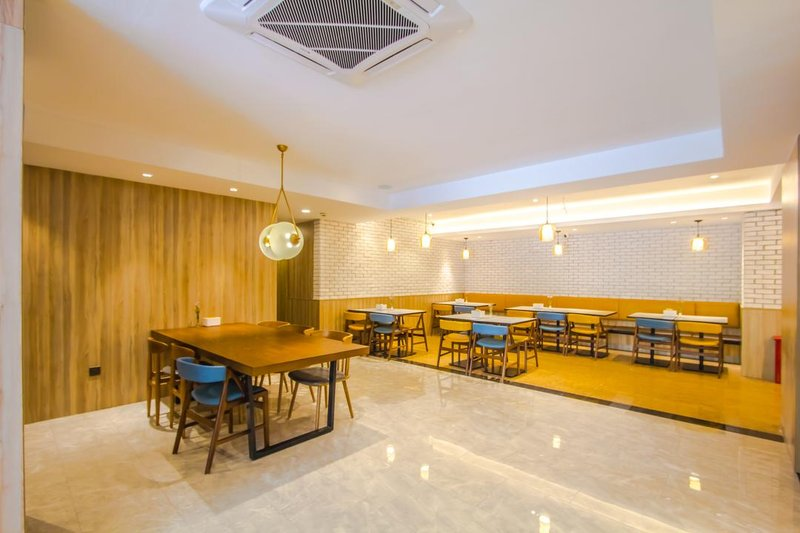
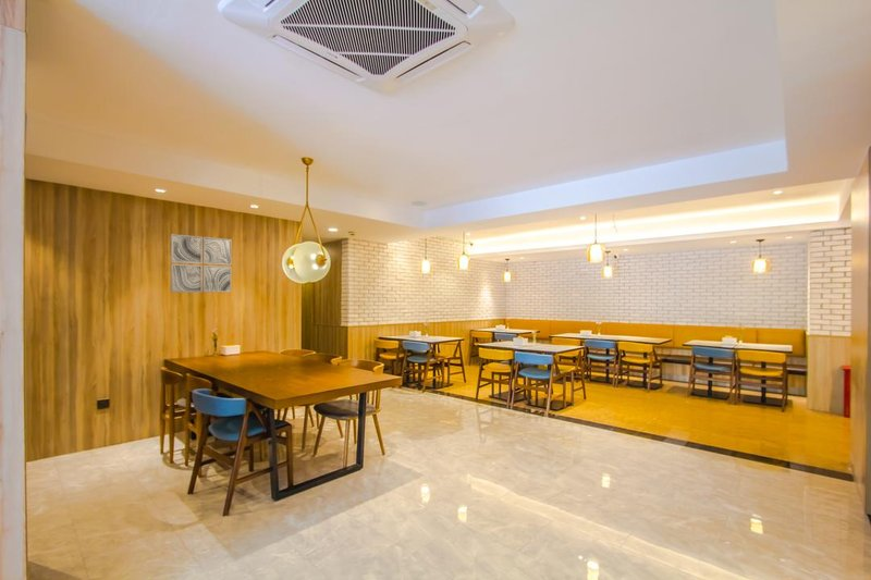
+ wall art [170,233,233,294]
